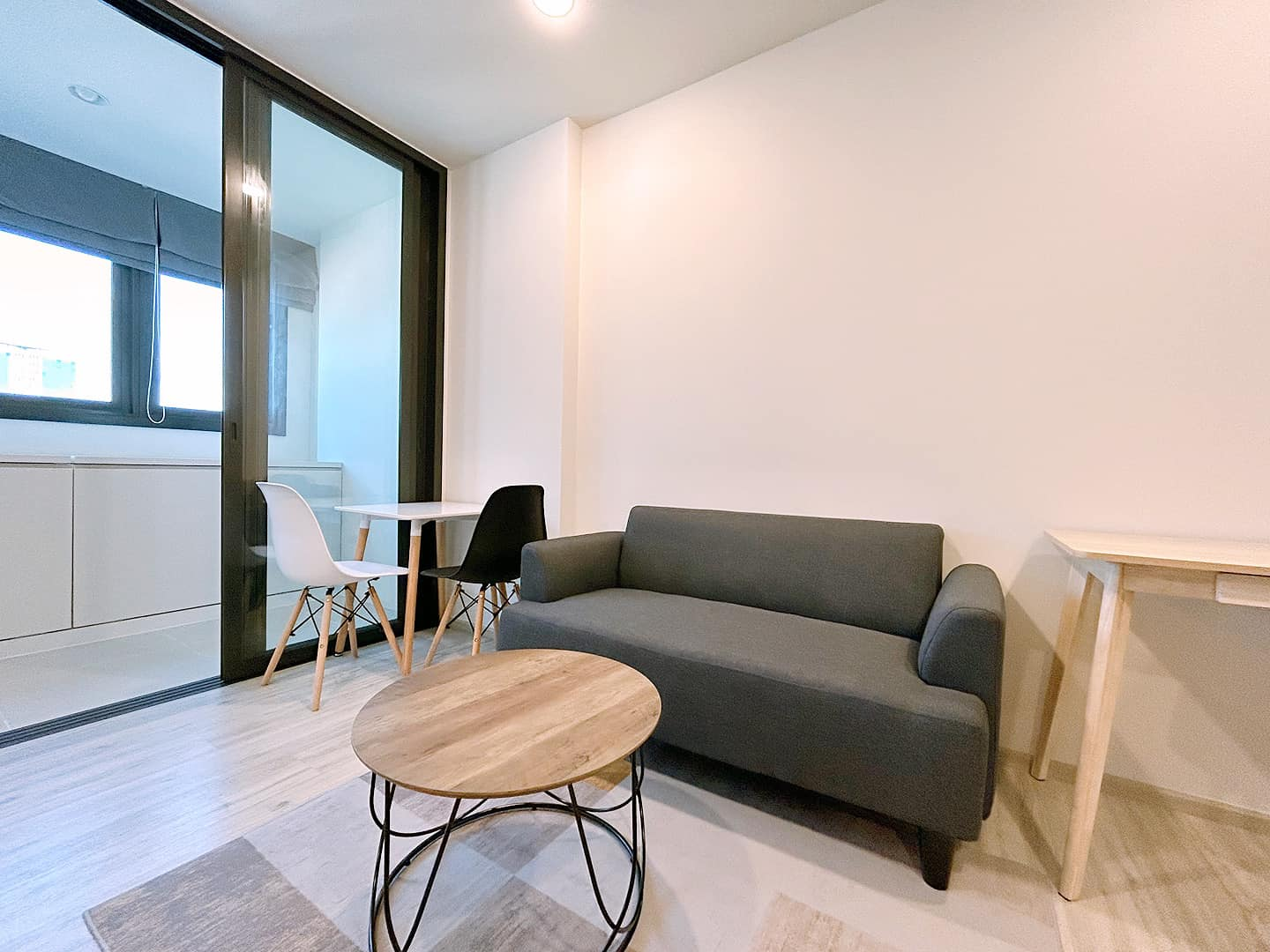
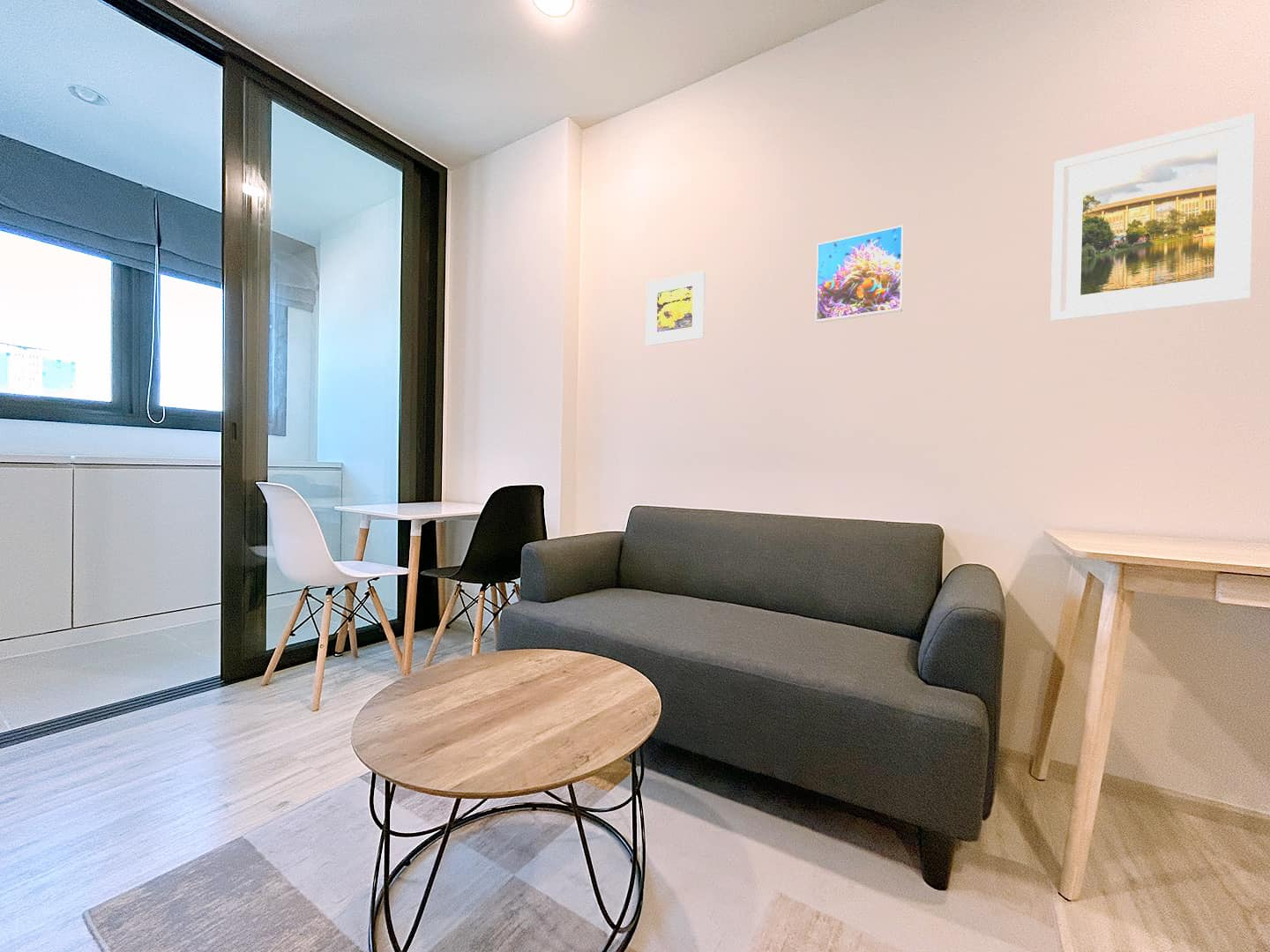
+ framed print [646,270,706,347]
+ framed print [815,225,905,324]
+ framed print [1050,112,1257,323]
